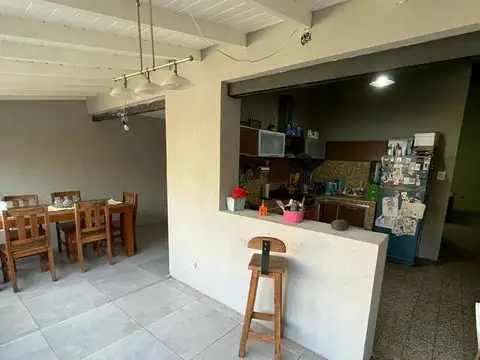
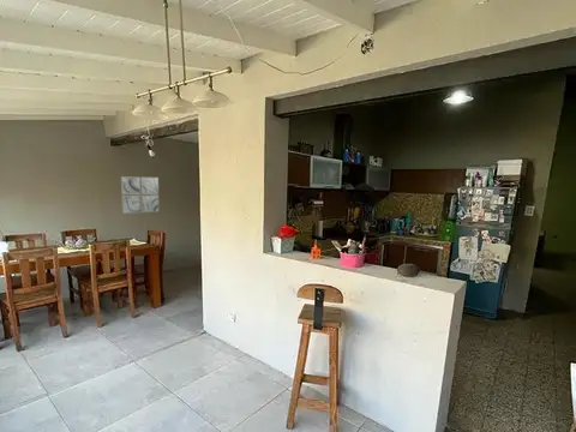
+ wall art [120,175,160,215]
